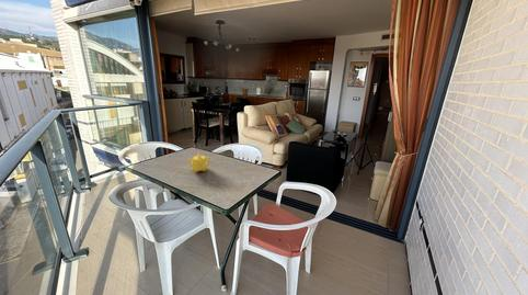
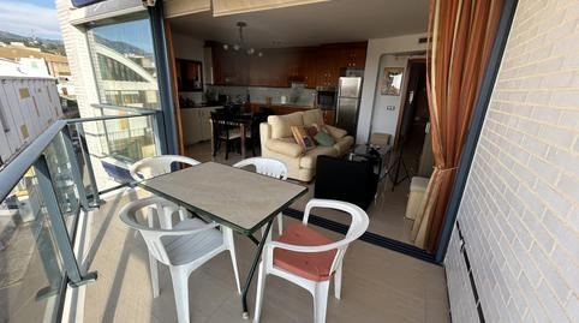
- teapot [186,151,213,173]
